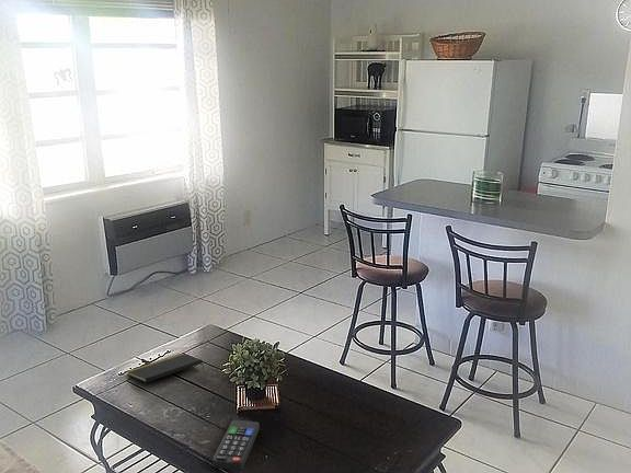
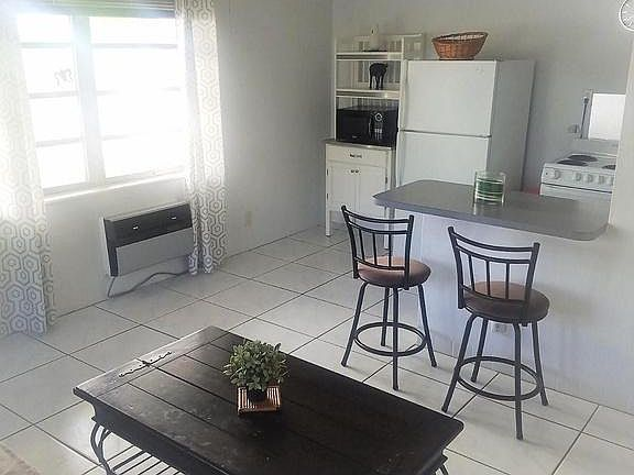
- remote control [211,419,261,471]
- notepad [126,353,205,383]
